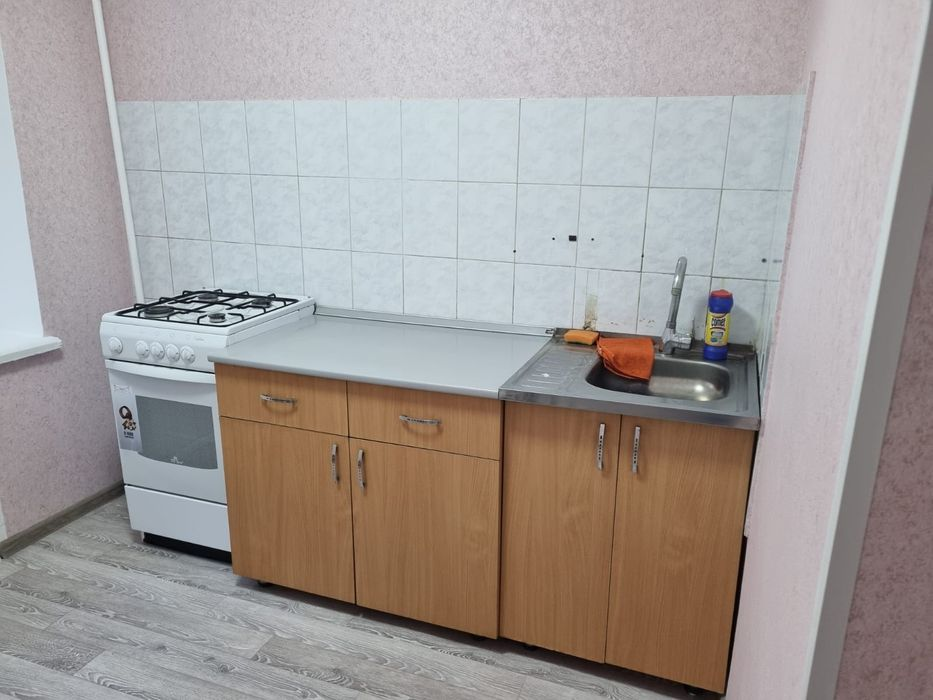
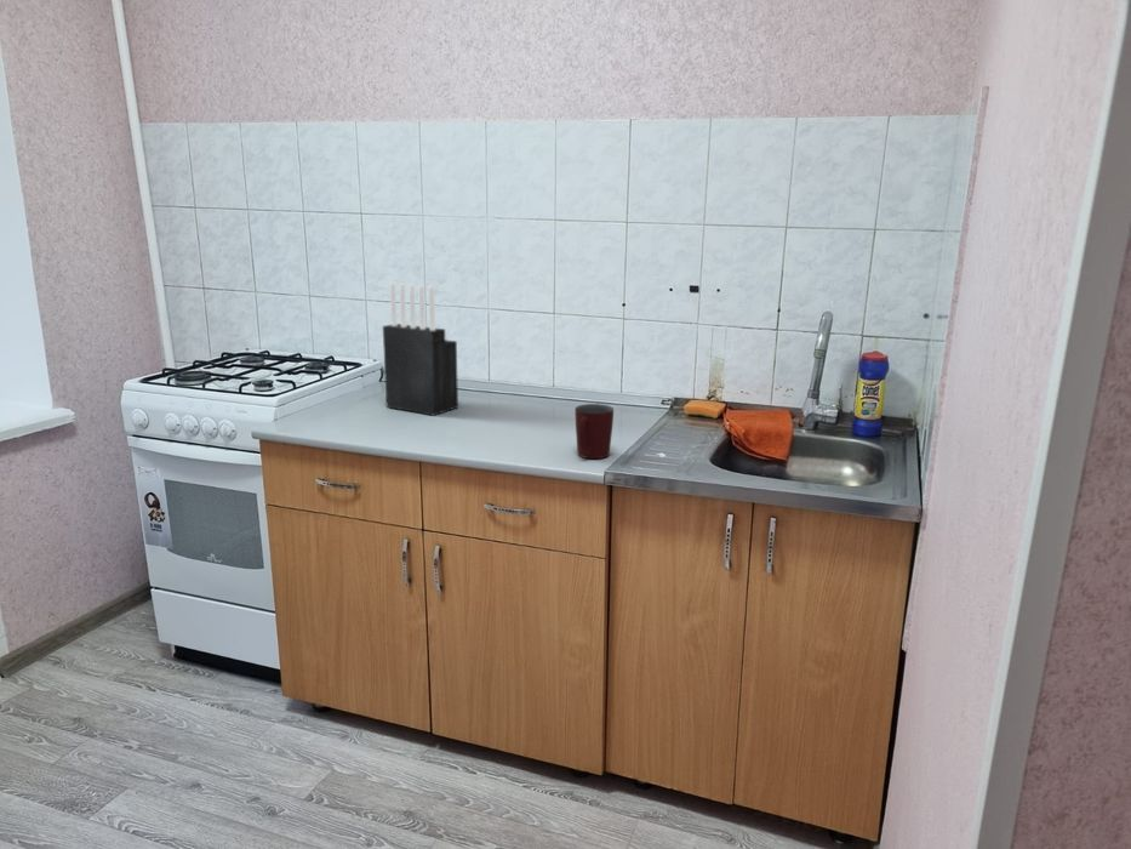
+ mug [575,403,615,460]
+ knife block [382,281,459,417]
